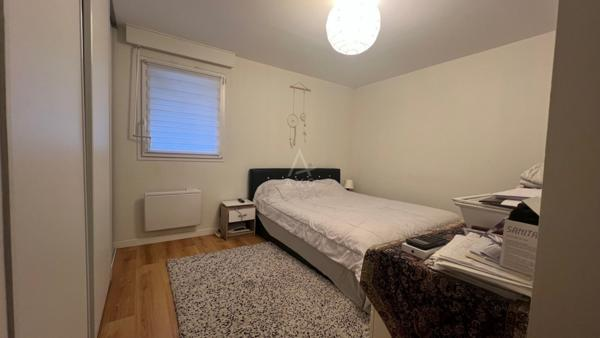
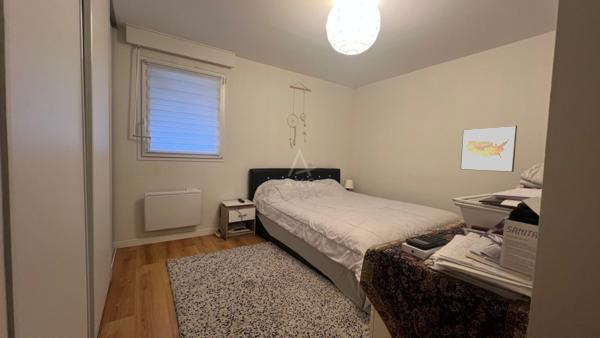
+ wall art [459,124,518,173]
